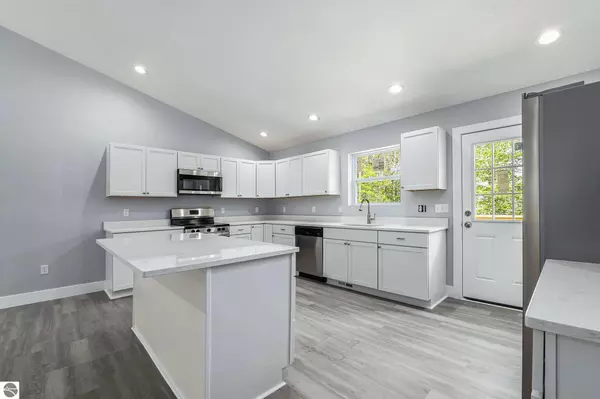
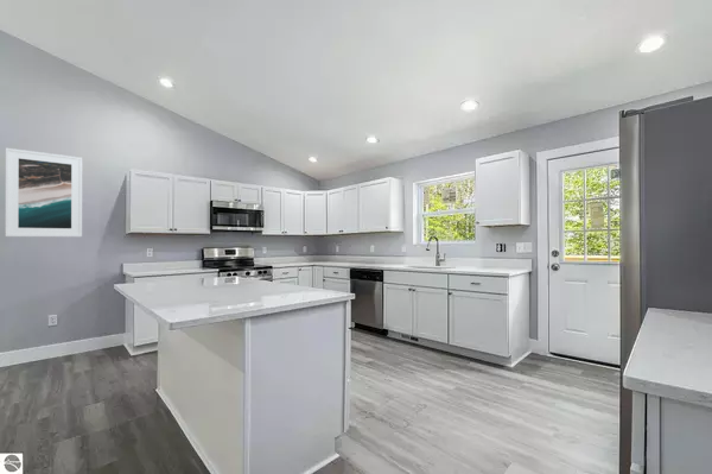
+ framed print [5,147,83,238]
